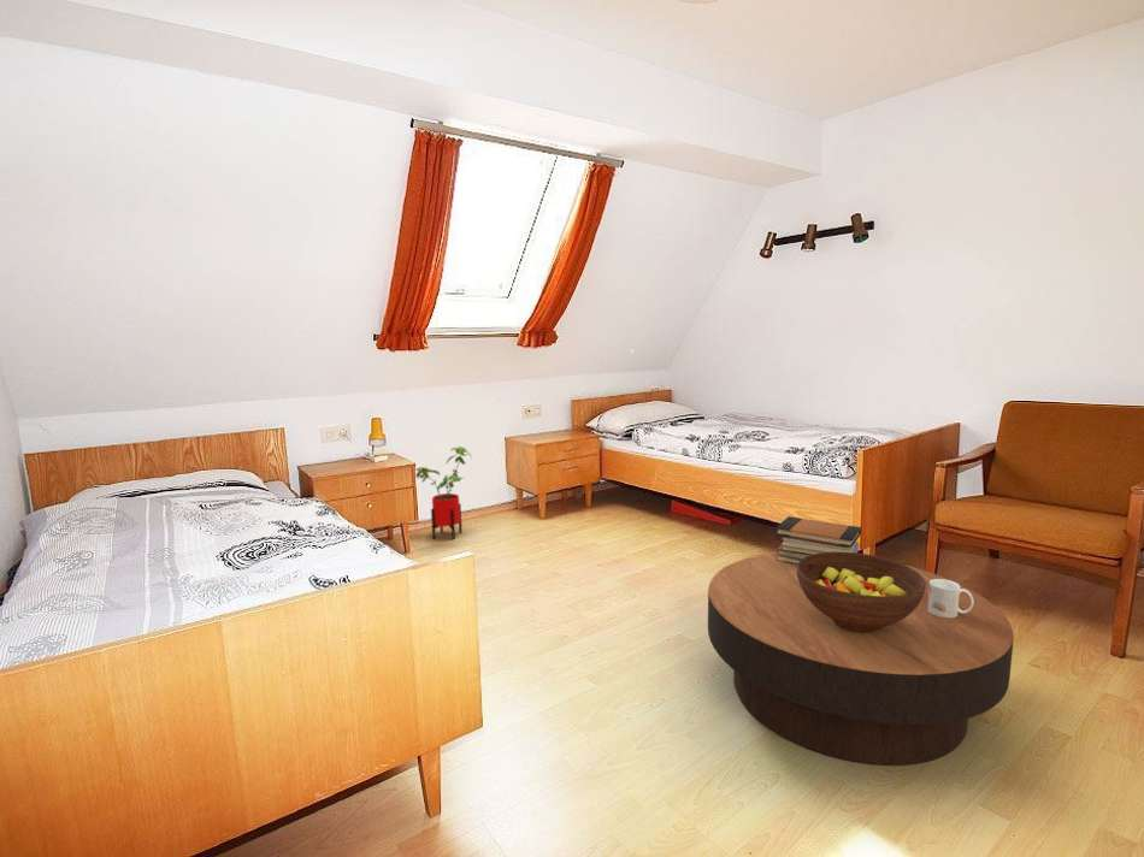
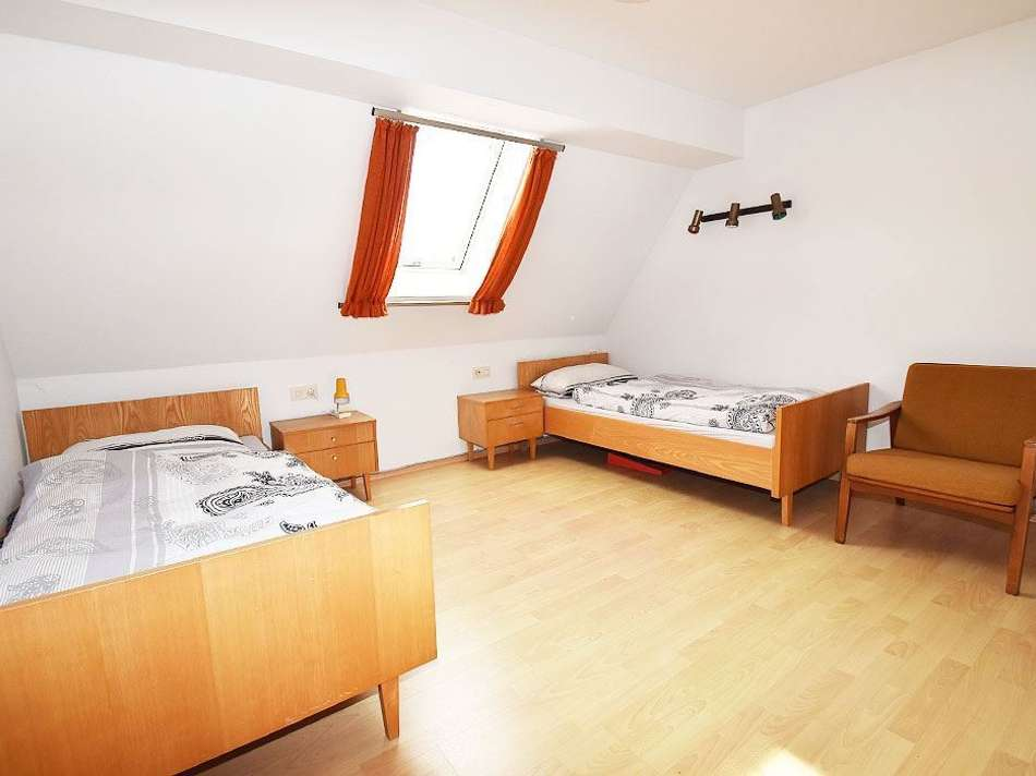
- house plant [415,445,473,540]
- coffee table [707,551,1015,767]
- mug [927,579,974,617]
- fruit bowl [797,552,926,632]
- book stack [774,515,862,565]
